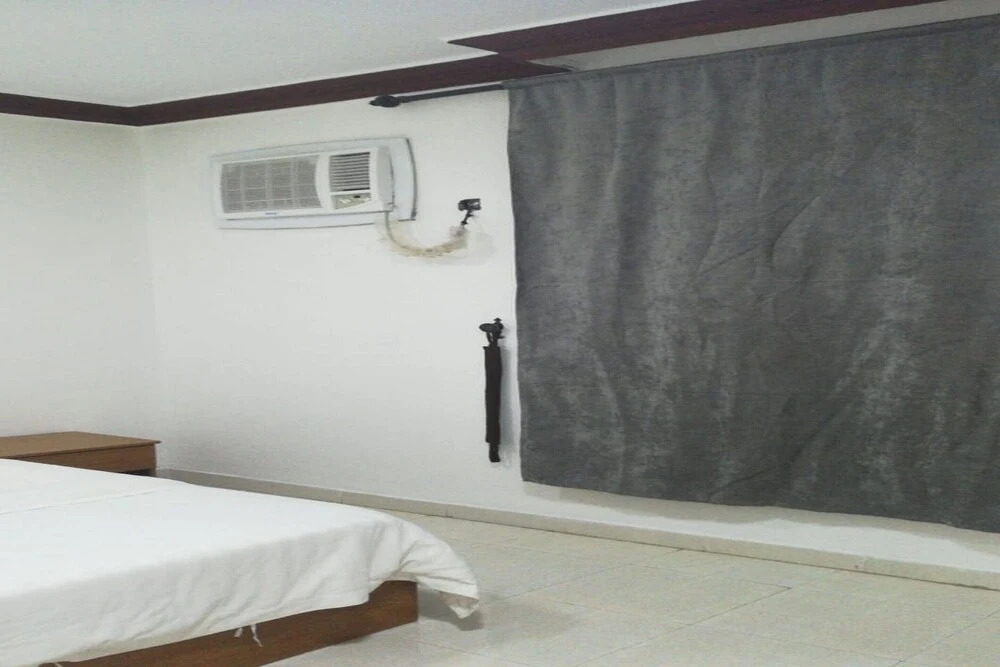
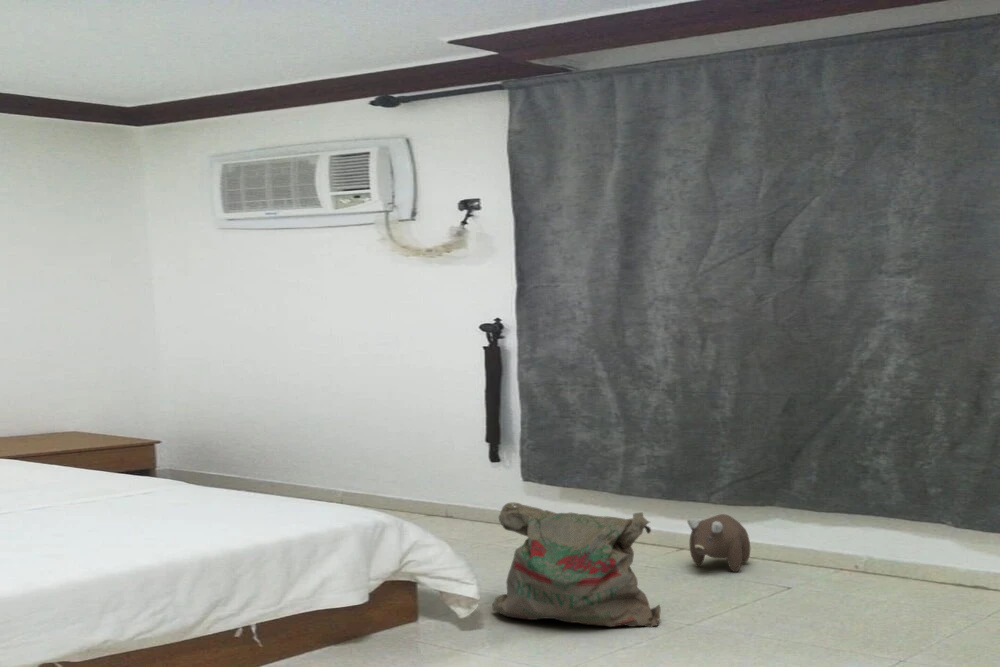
+ bag [491,501,662,628]
+ plush toy [686,513,751,573]
